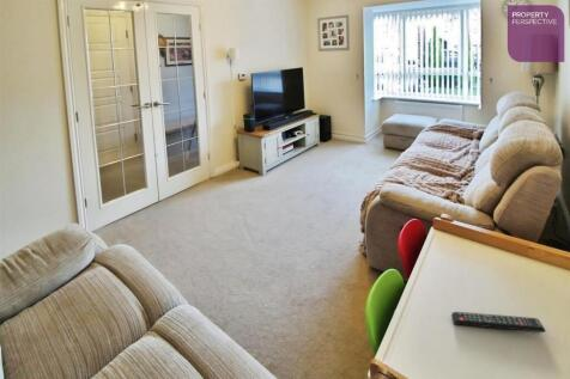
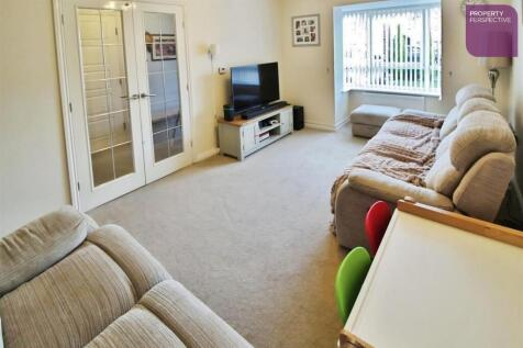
- remote control [451,311,547,334]
